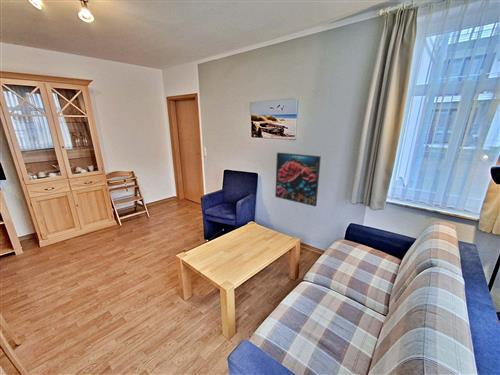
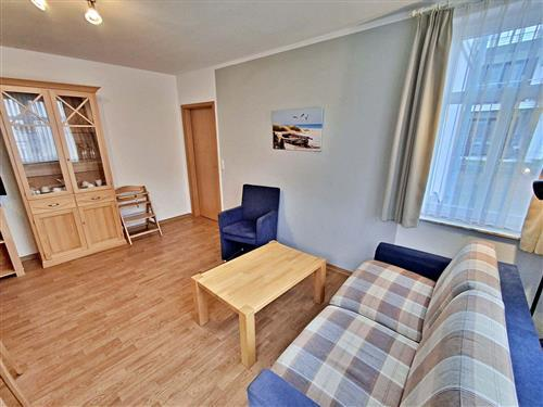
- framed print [274,152,322,208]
